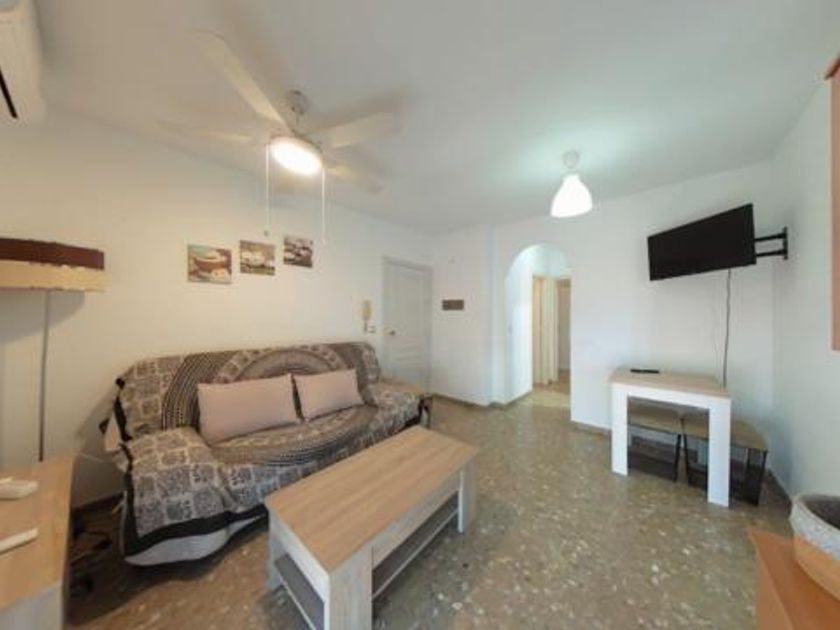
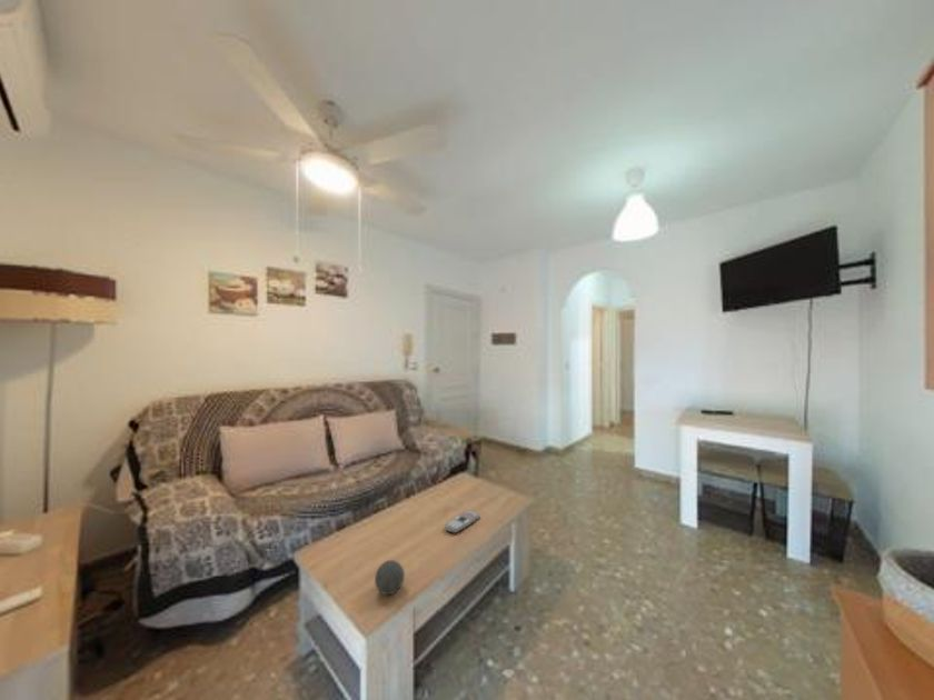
+ remote control [444,509,481,534]
+ decorative ball [374,559,406,596]
